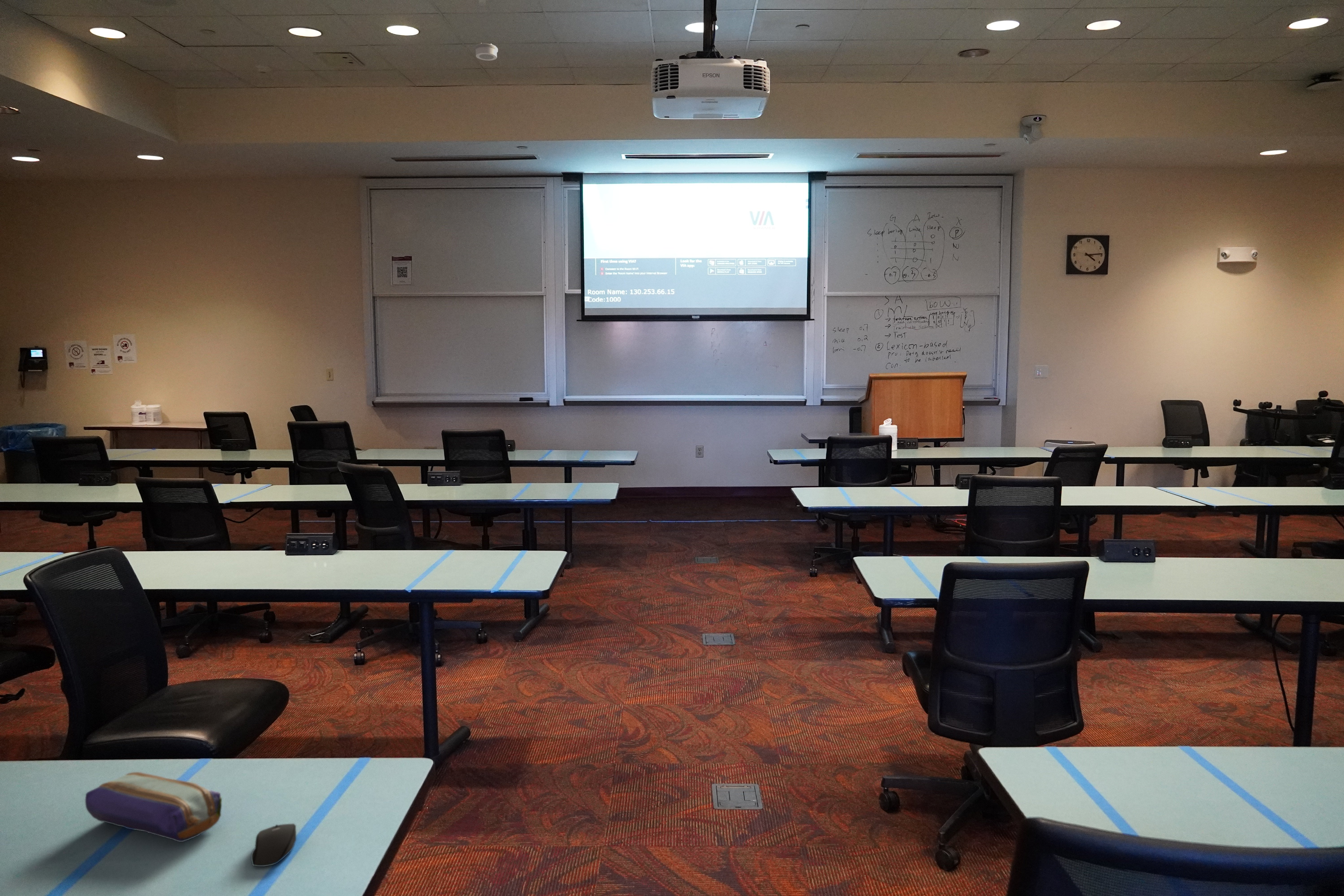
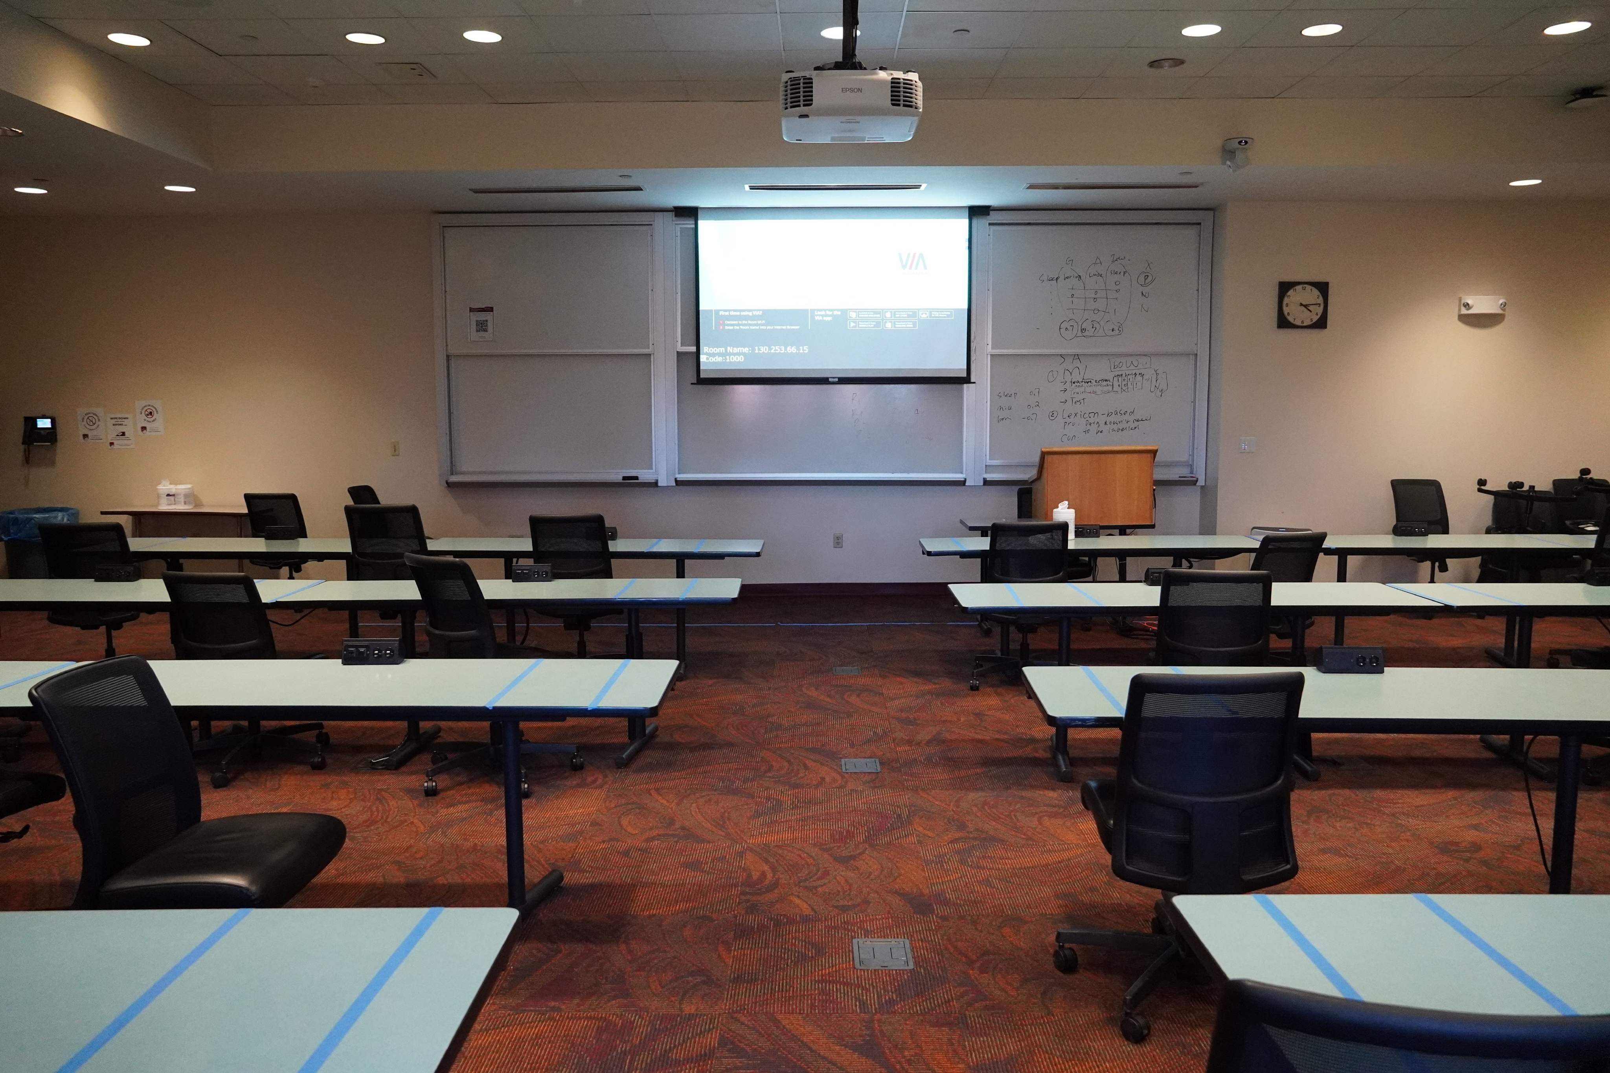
- mouse [251,823,297,867]
- smoke detector [474,42,498,61]
- pencil case [85,772,222,842]
